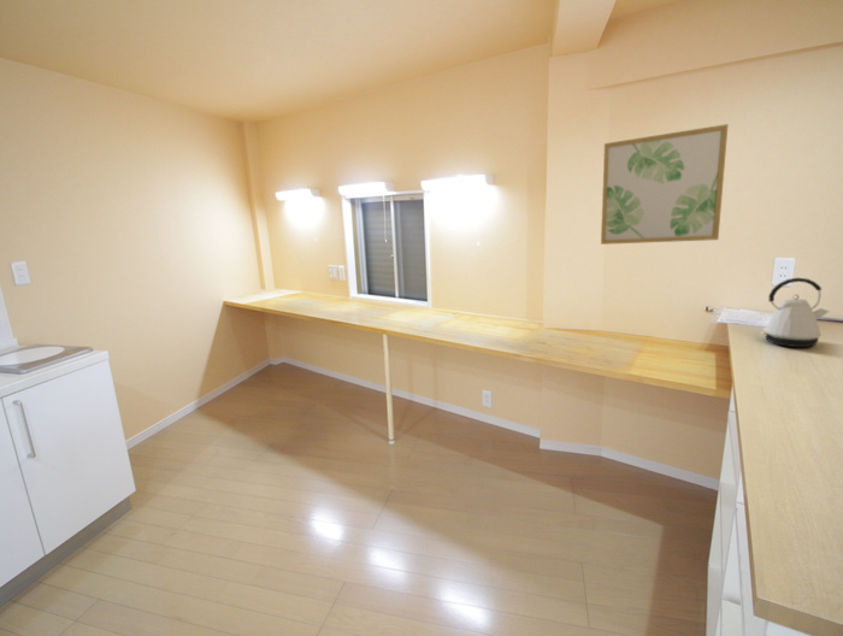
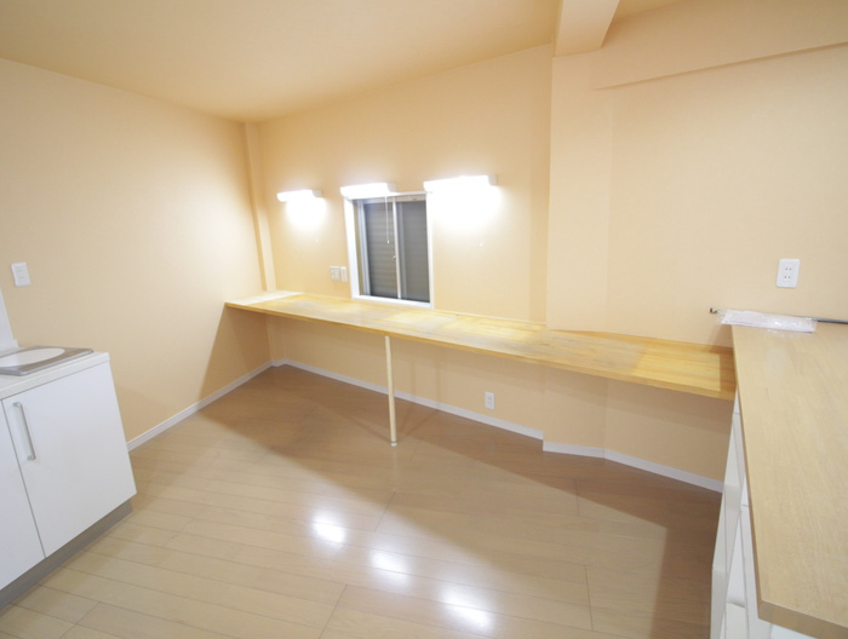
- kettle [760,277,831,348]
- wall art [600,123,730,246]
